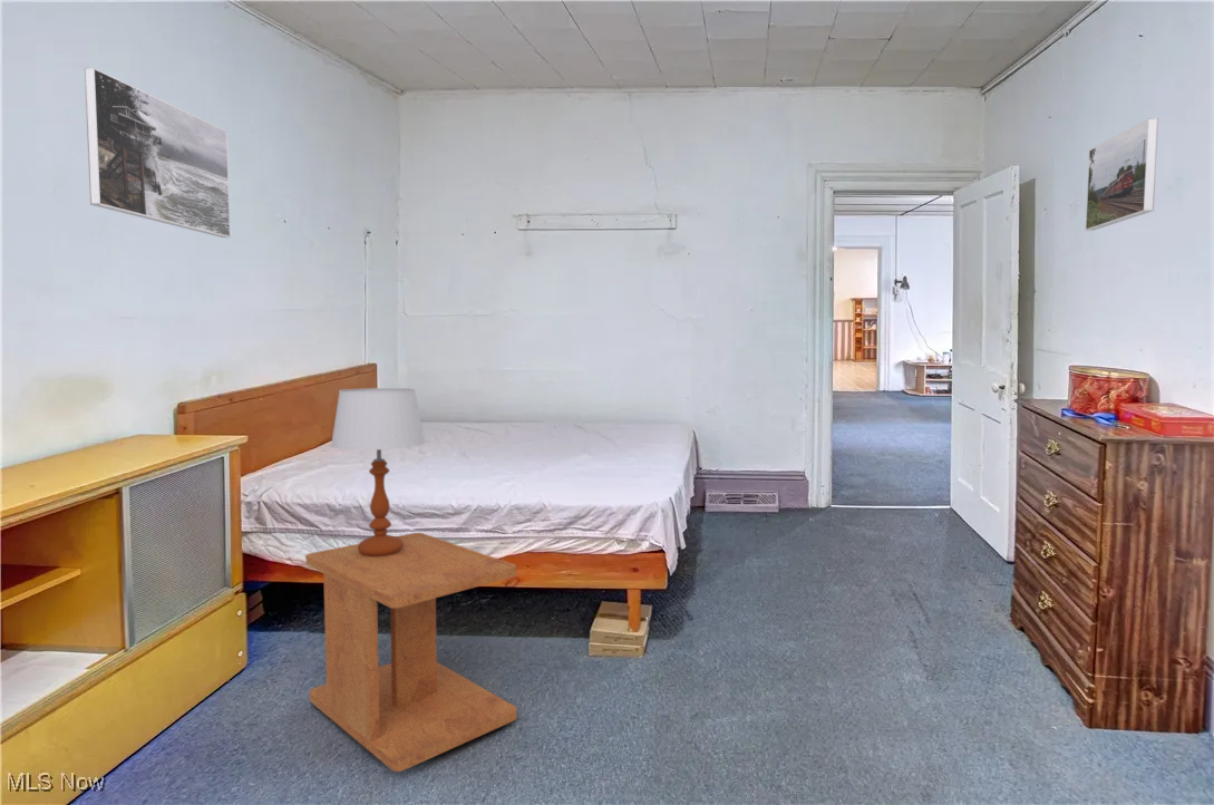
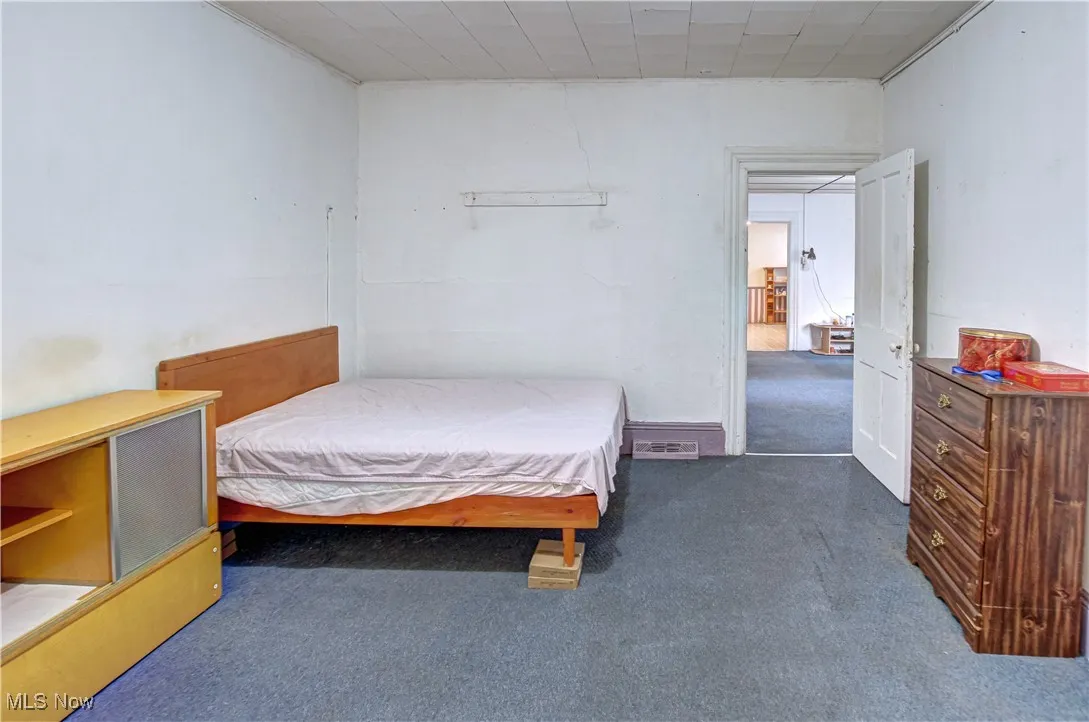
- table lamp [330,387,426,556]
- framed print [1085,117,1159,232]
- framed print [84,67,232,239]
- side table [304,532,518,773]
